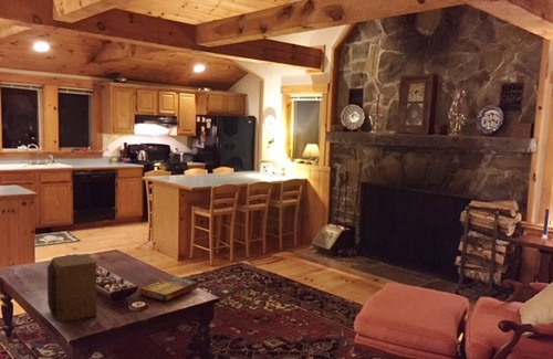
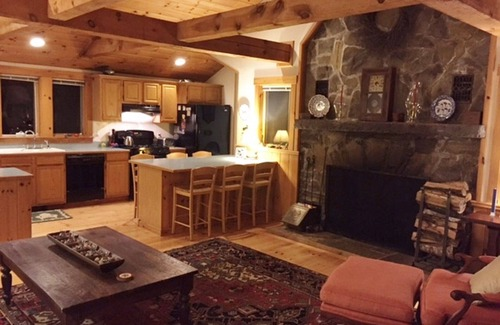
- game compilation box [139,275,199,303]
- speaker [46,253,98,323]
